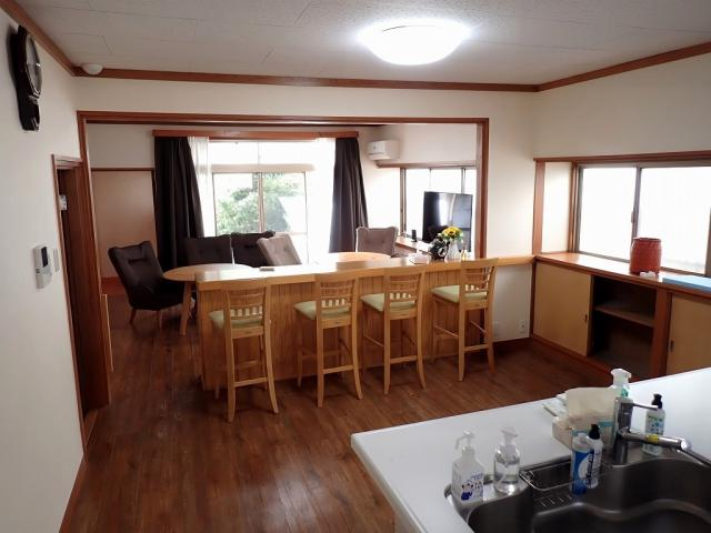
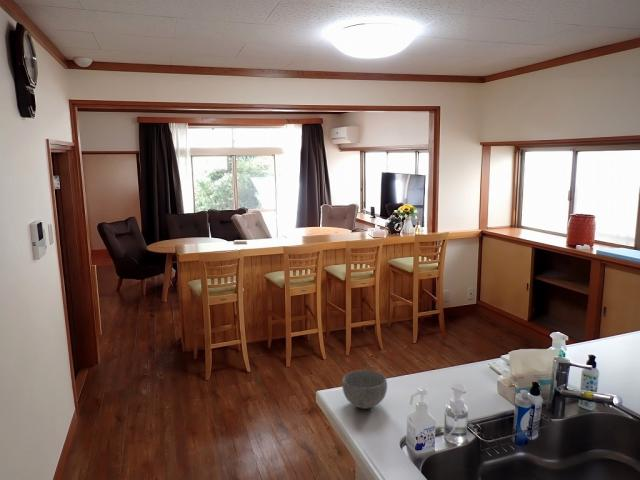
+ bowl [341,369,388,410]
